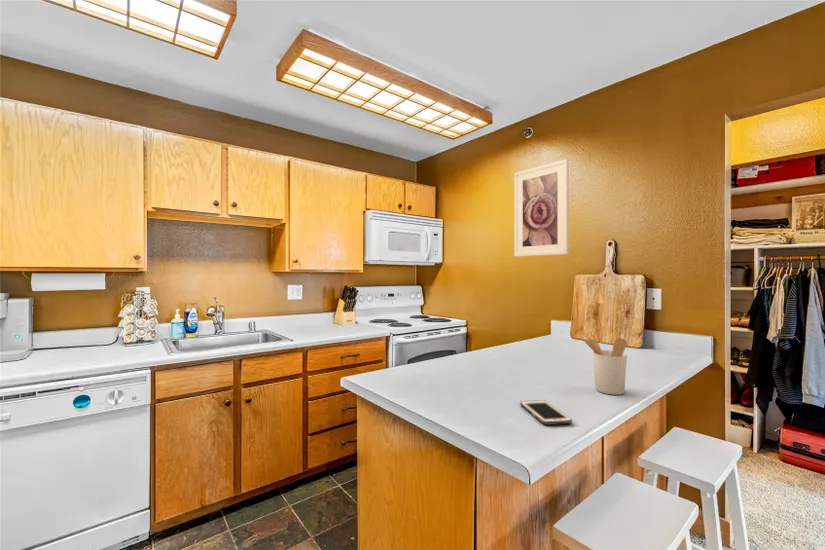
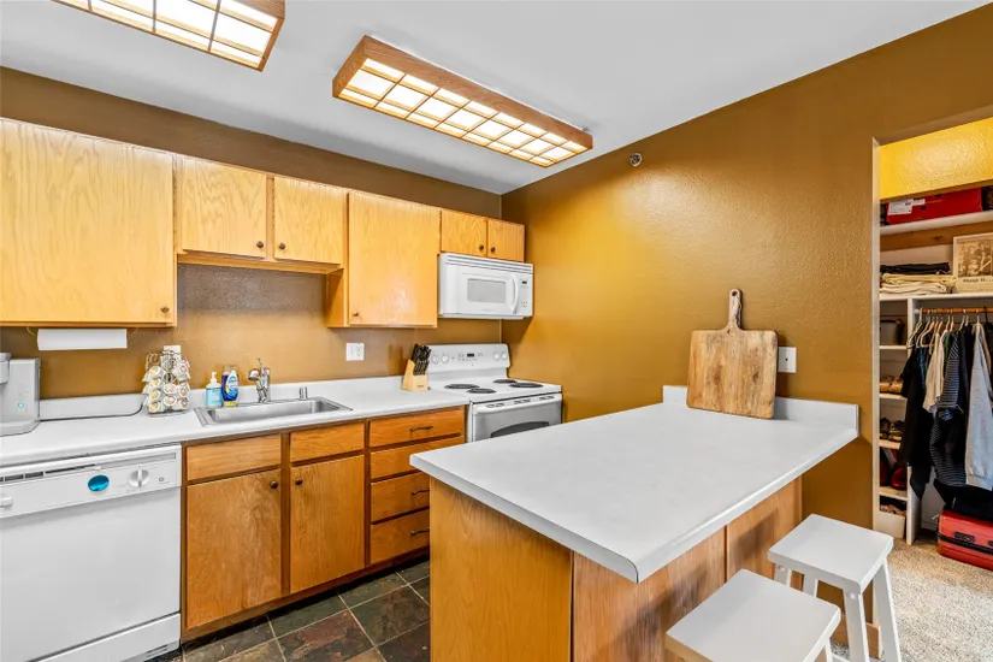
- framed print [513,158,570,258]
- cell phone [519,399,573,426]
- utensil holder [580,336,628,396]
